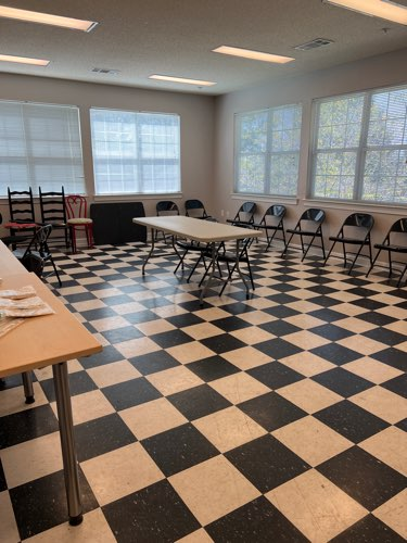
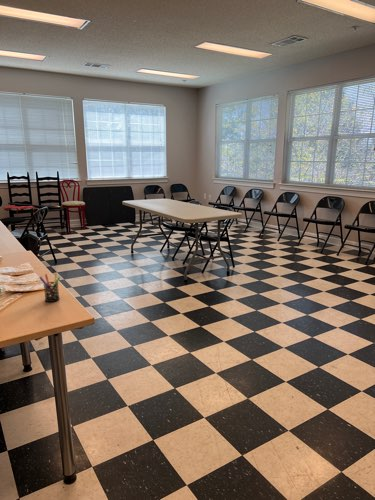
+ pen holder [38,272,61,303]
